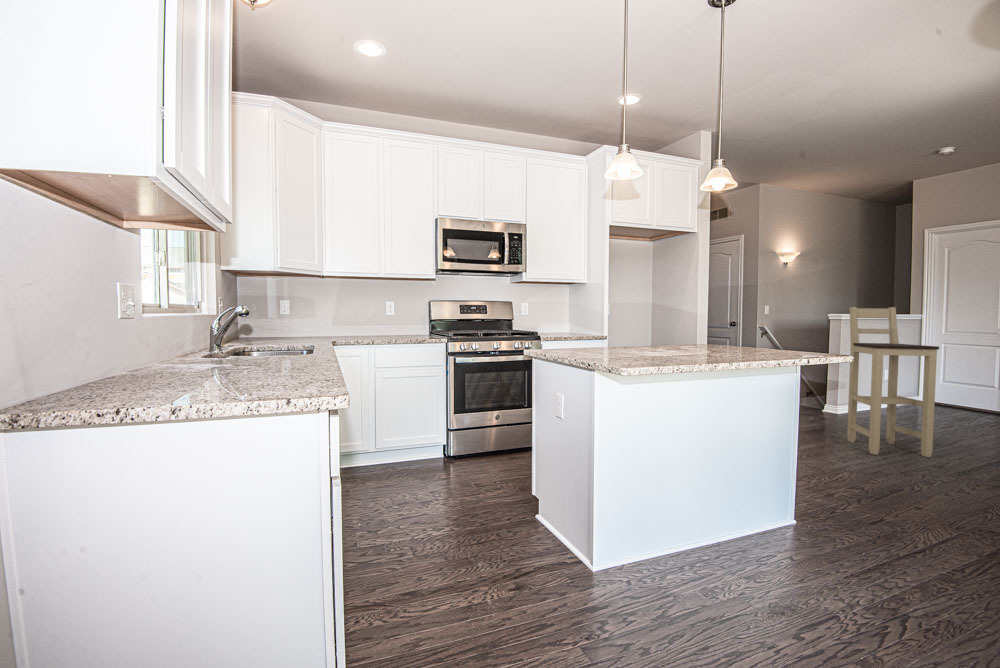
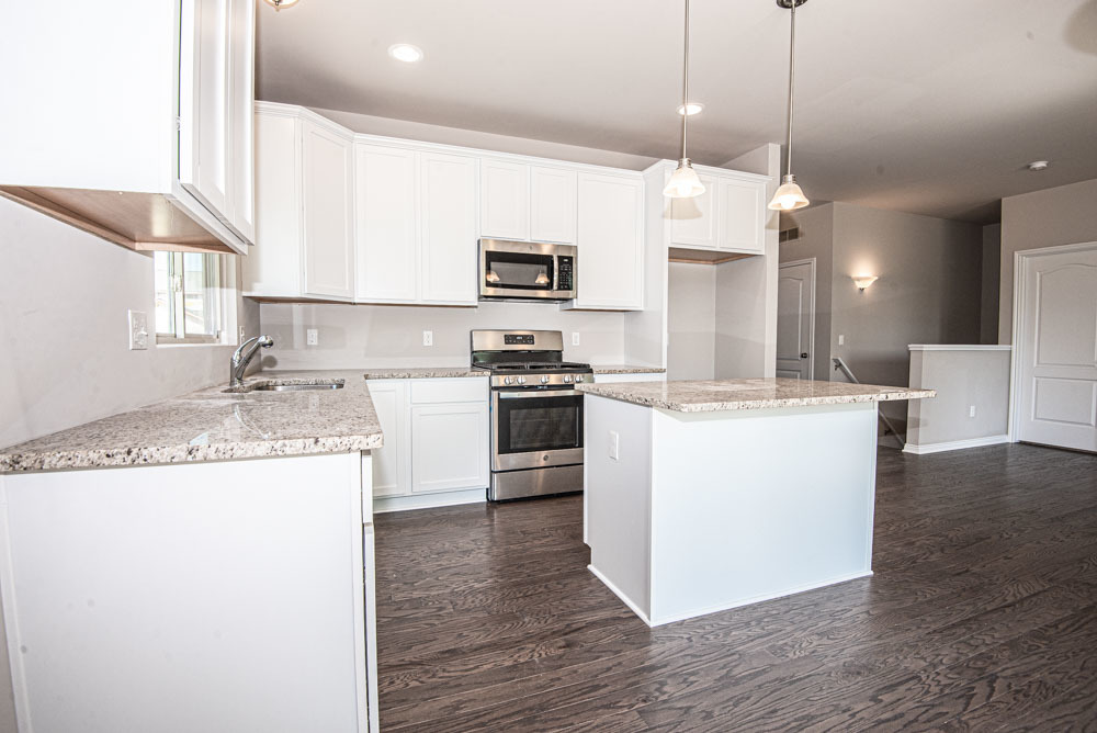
- bar stool [846,306,940,458]
